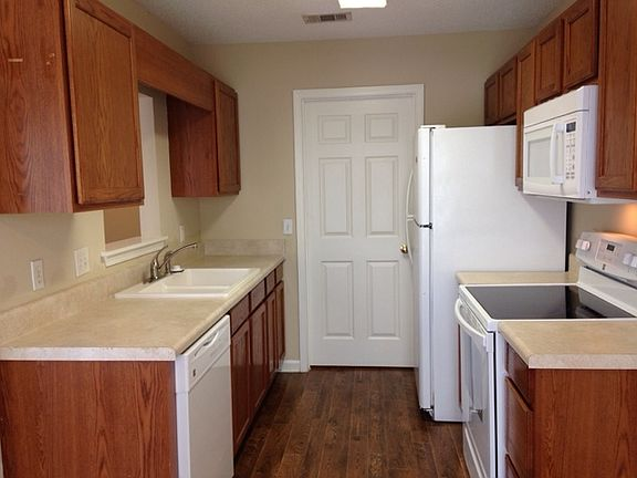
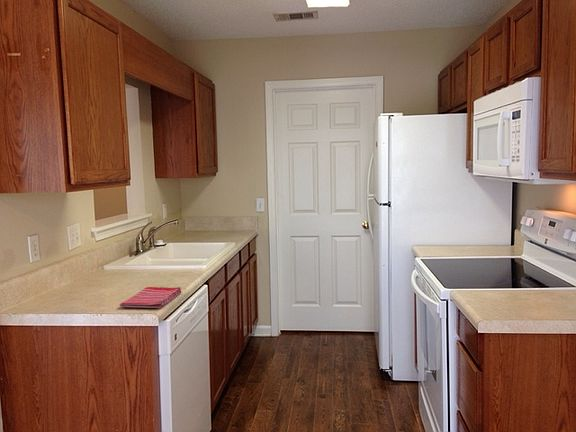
+ dish towel [119,286,182,309]
